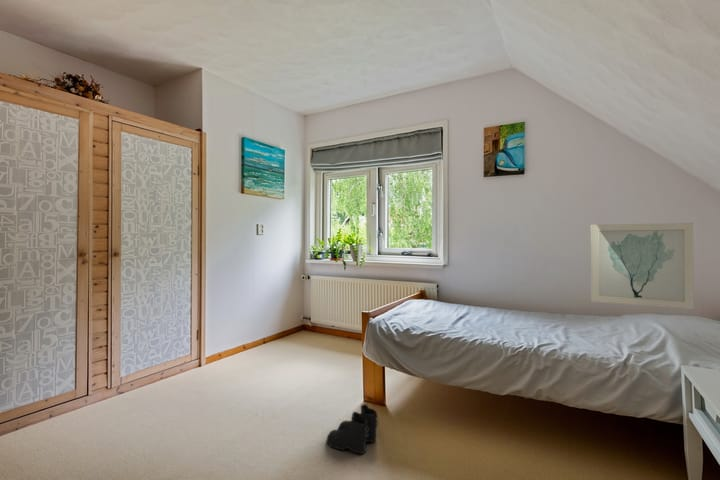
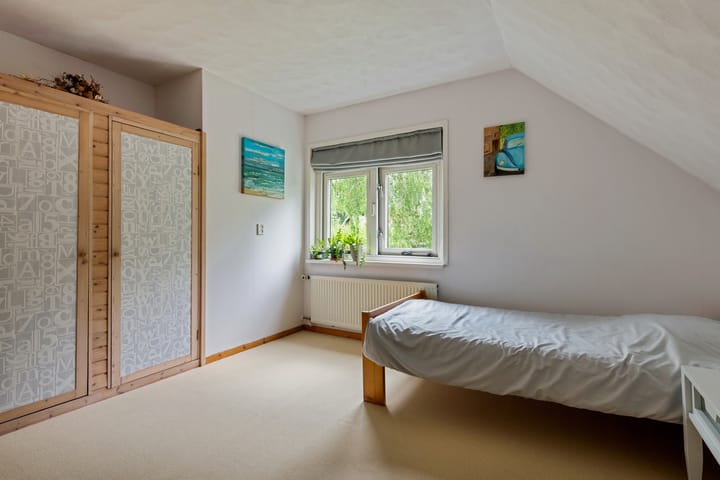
- wall art [590,222,695,310]
- boots [325,403,380,455]
